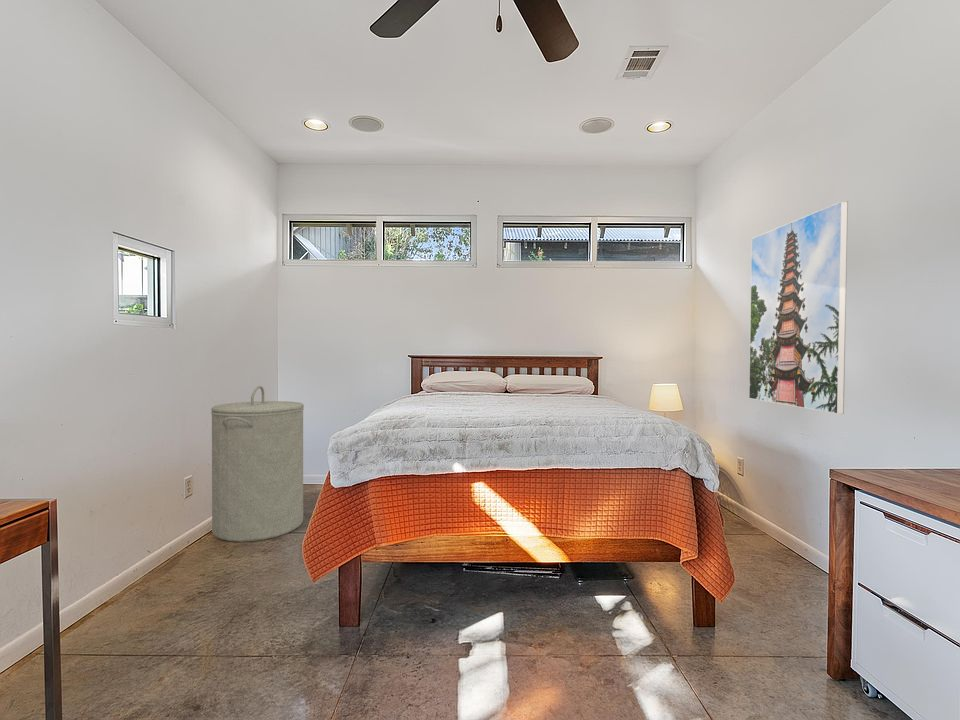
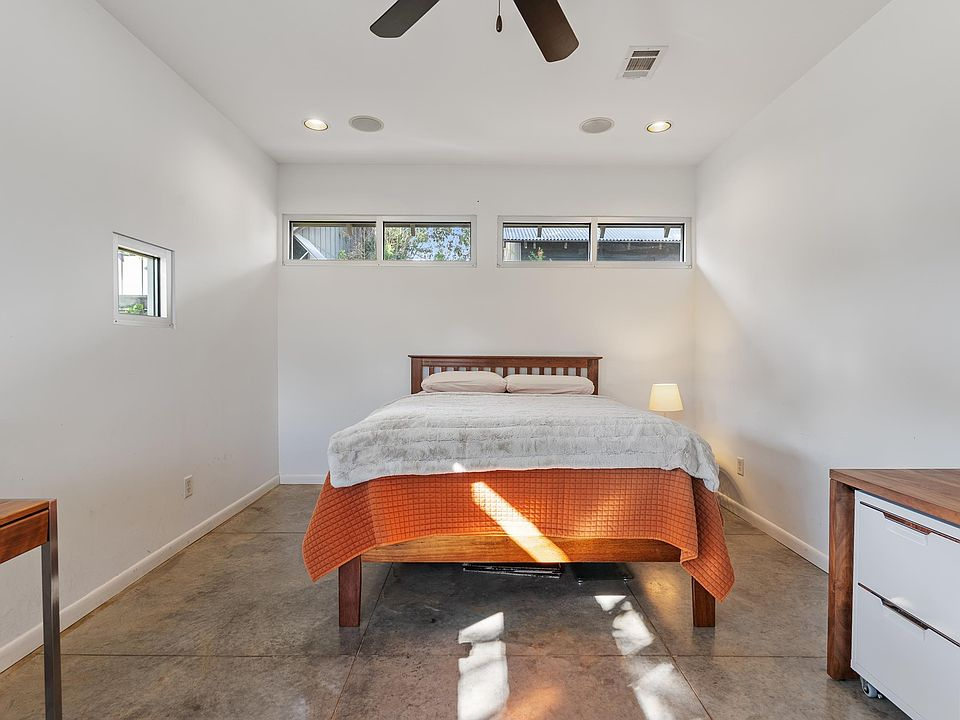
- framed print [748,200,849,415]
- laundry hamper [210,385,305,543]
